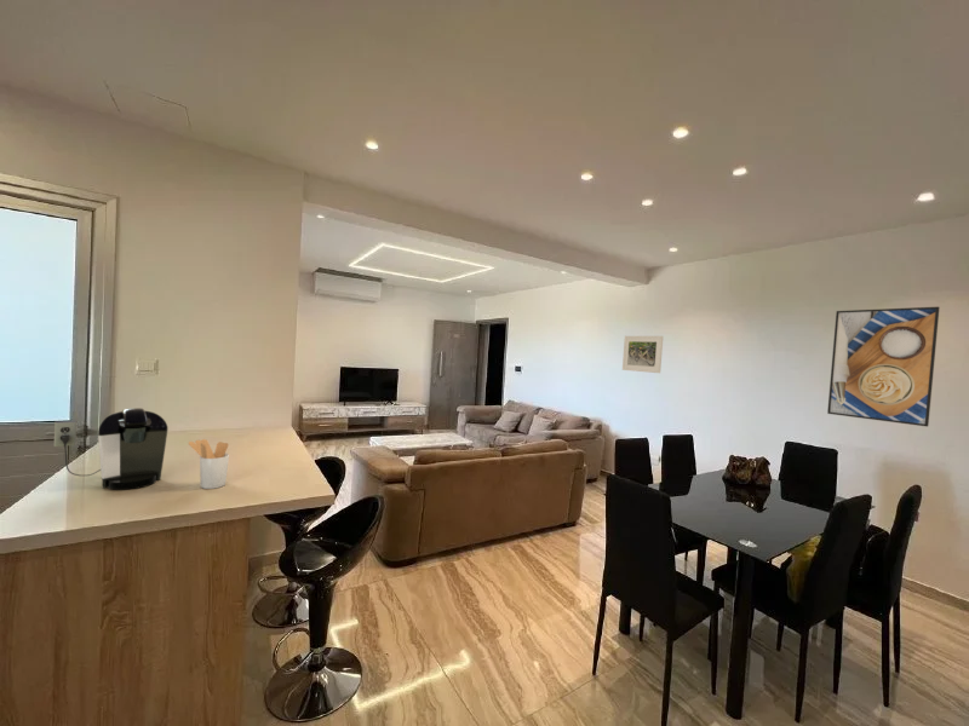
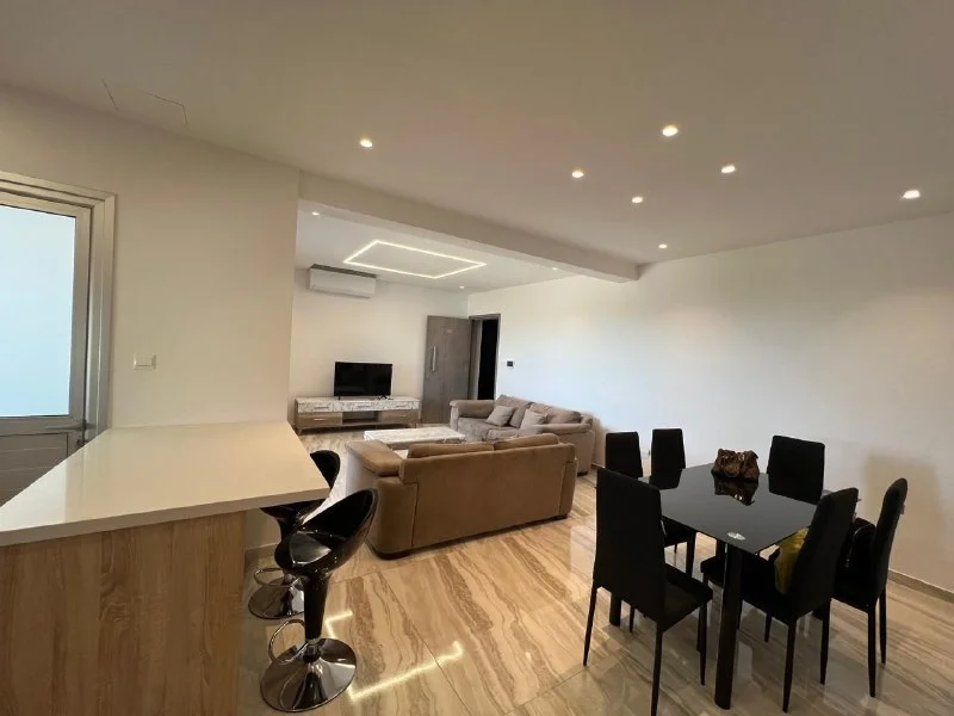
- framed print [621,335,664,374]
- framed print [826,306,941,428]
- utensil holder [188,438,230,490]
- coffee maker [53,407,168,491]
